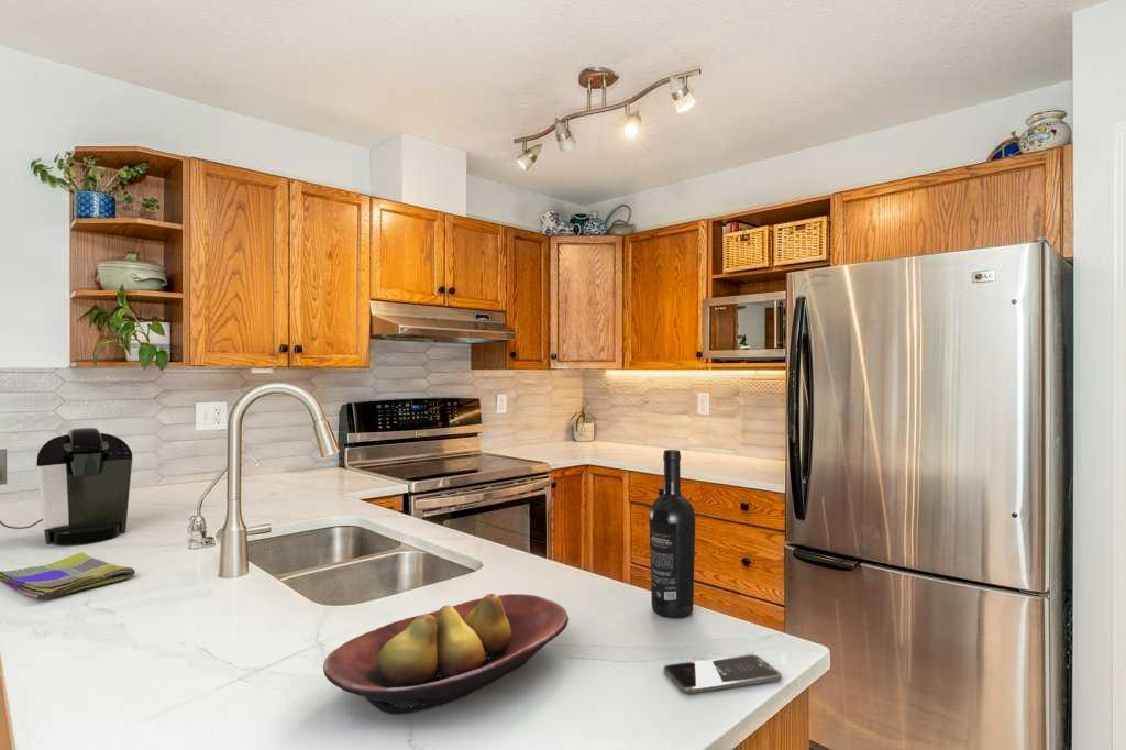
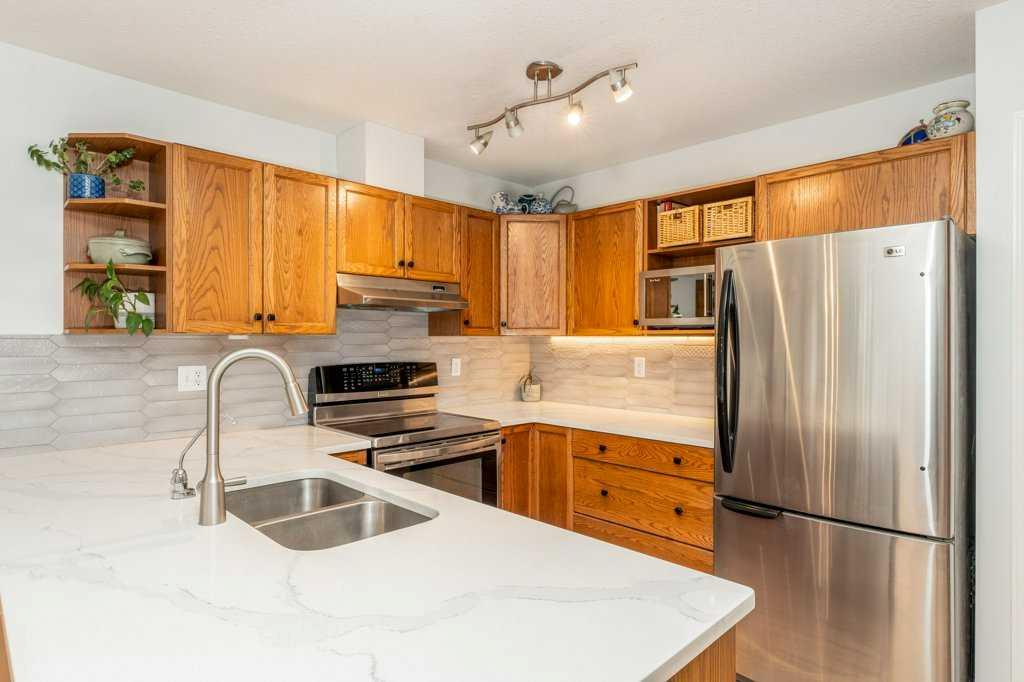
- wine bottle [648,449,696,619]
- coffee maker [0,427,133,545]
- dish towel [0,551,136,599]
- fruit bowl [322,593,570,715]
- smartphone [663,653,783,694]
